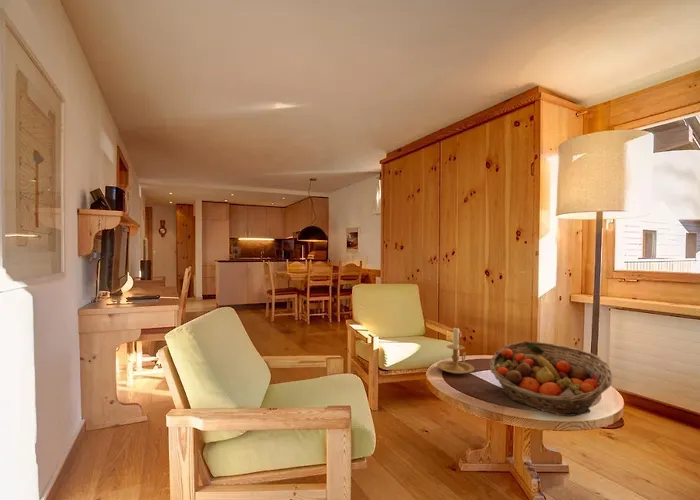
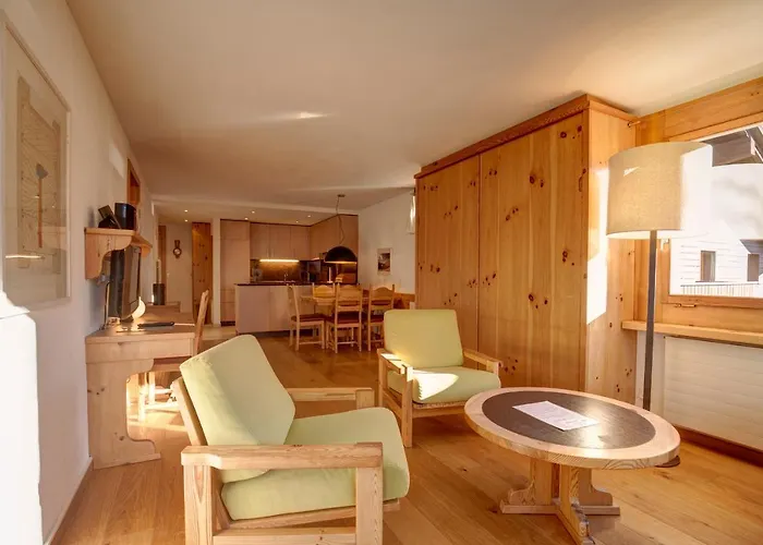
- fruit basket [489,340,613,417]
- candle holder [436,327,475,375]
